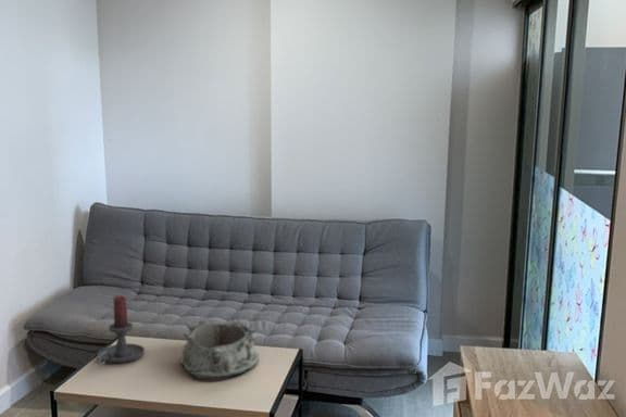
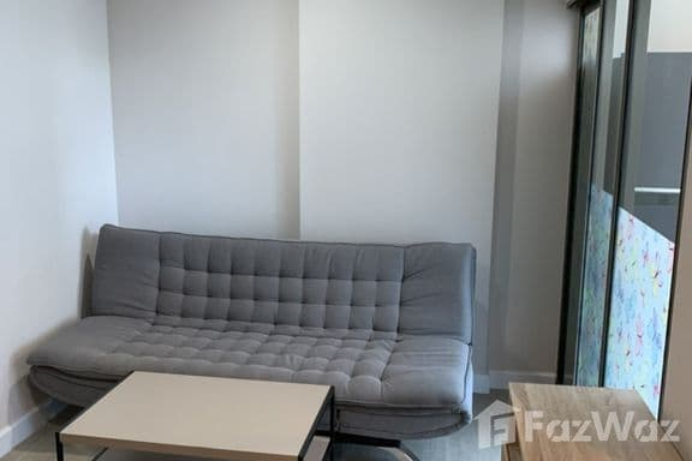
- candle holder [97,294,146,366]
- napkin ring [179,318,260,380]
